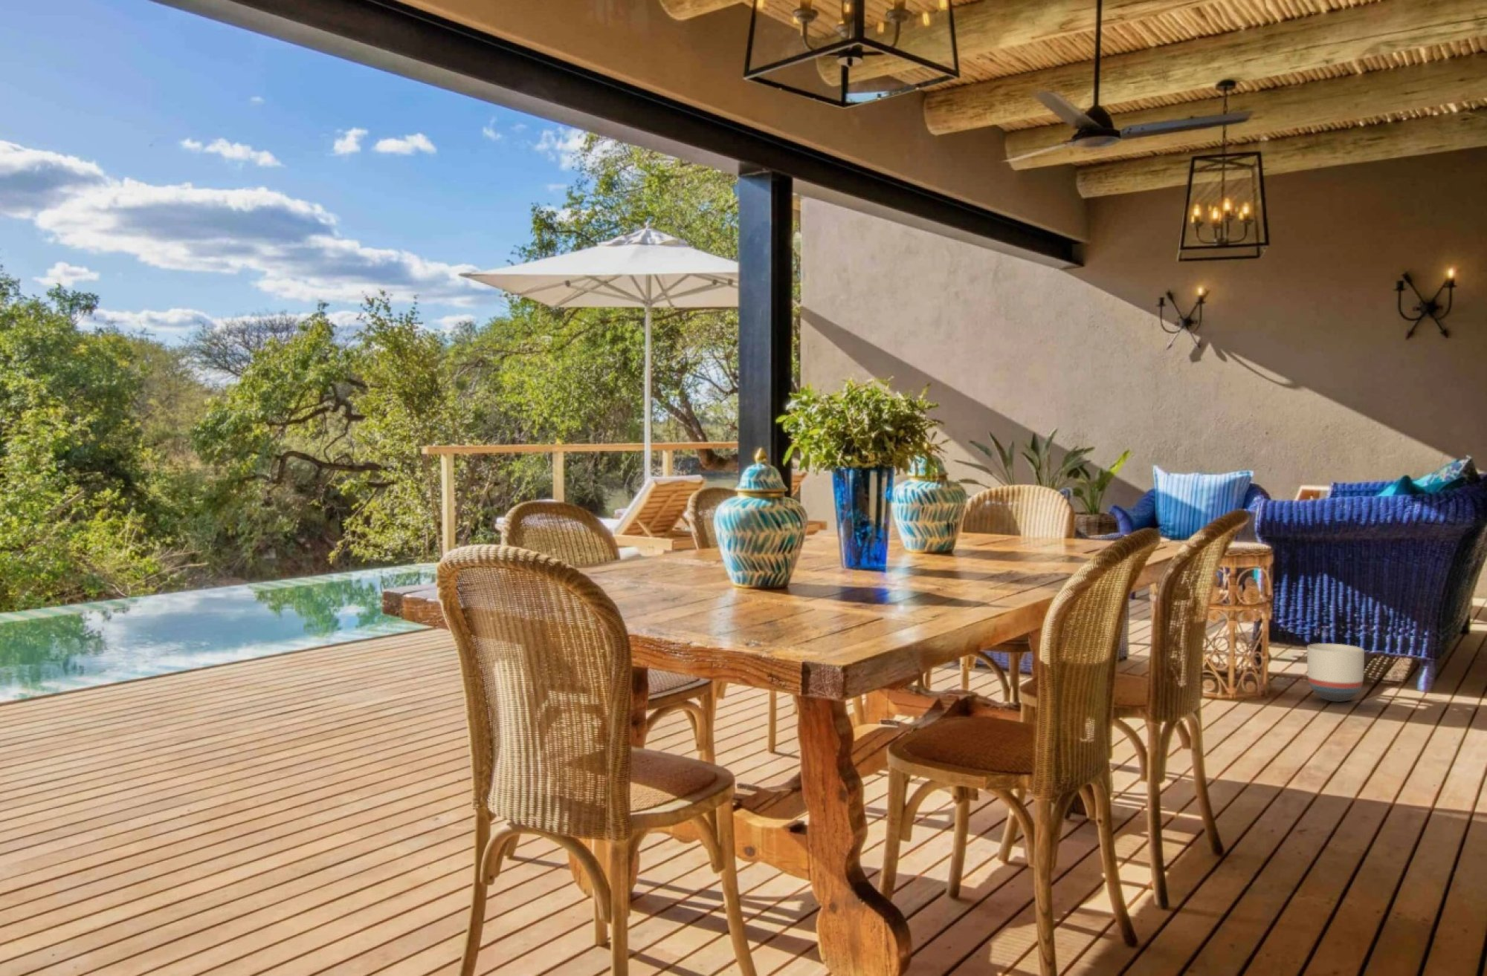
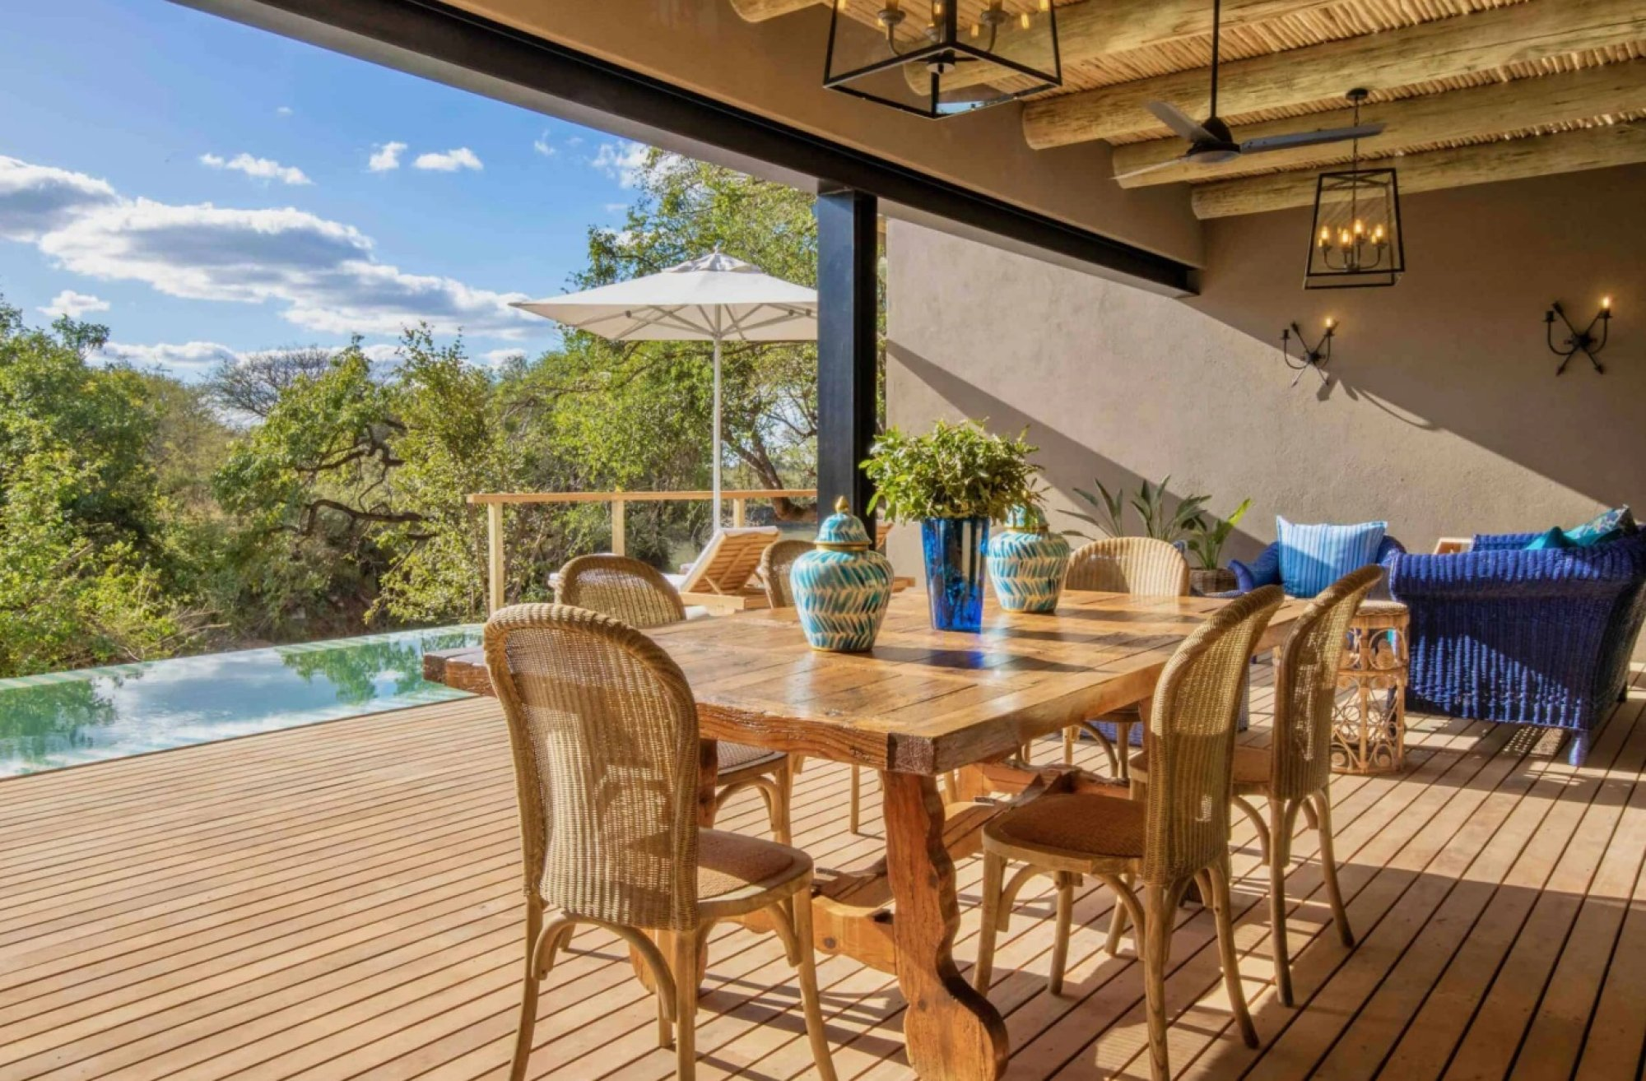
- planter [1306,643,1365,703]
